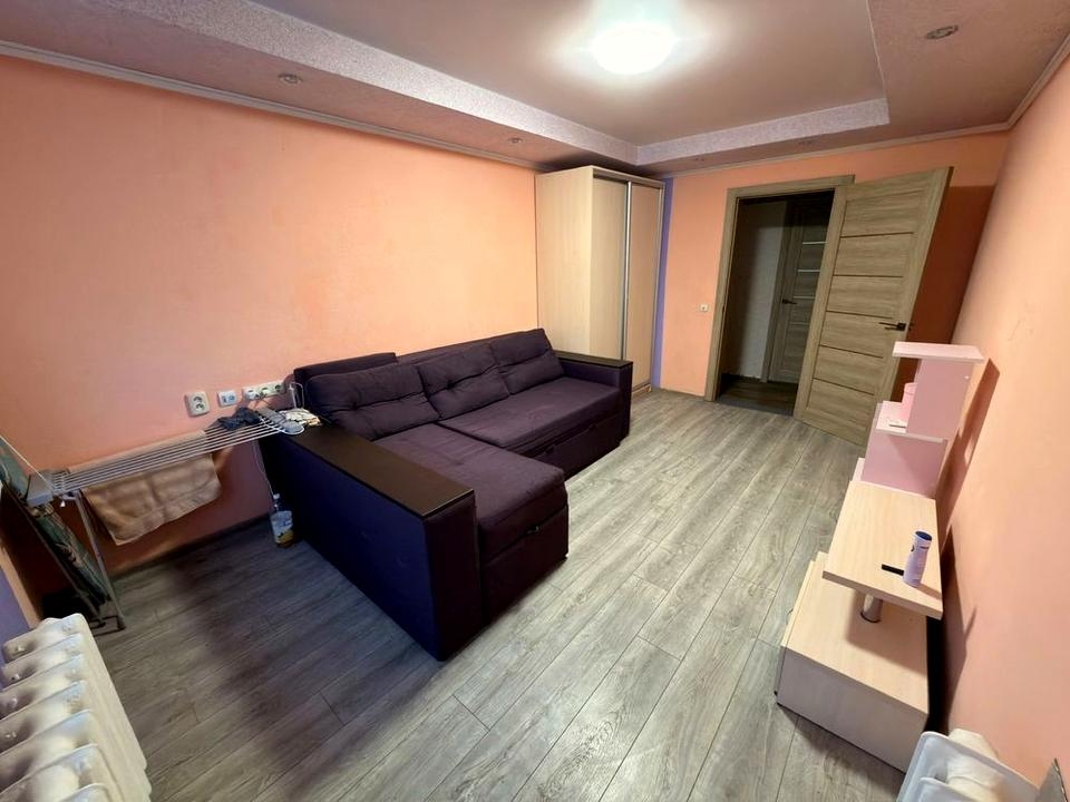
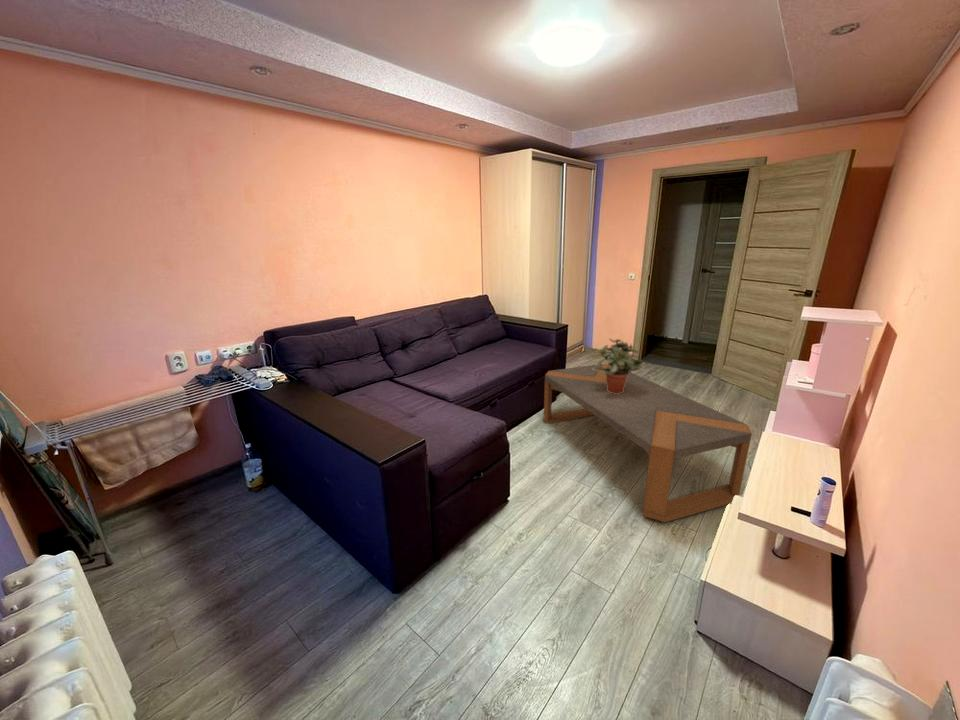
+ potted plant [590,337,644,394]
+ coffee table [543,363,753,523]
